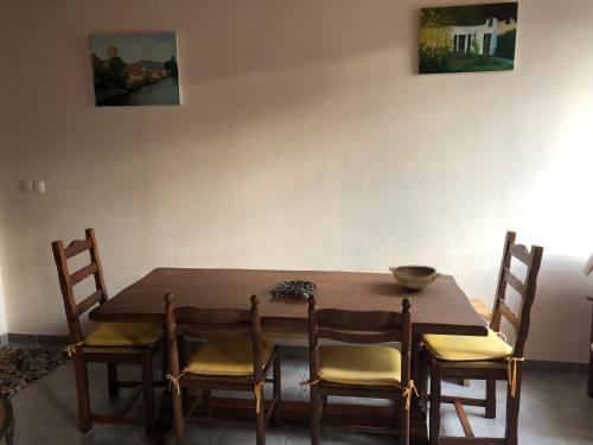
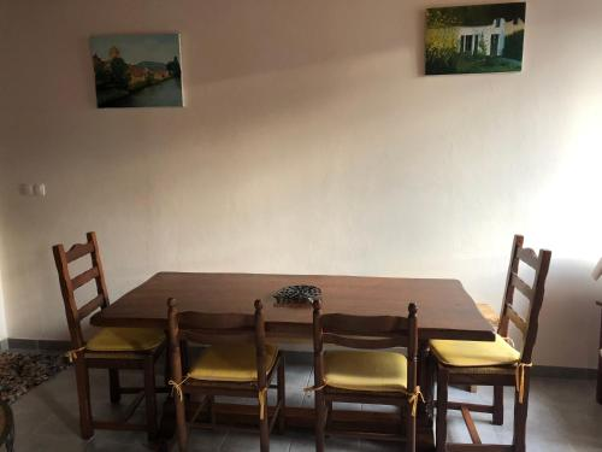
- bowl [388,265,444,292]
